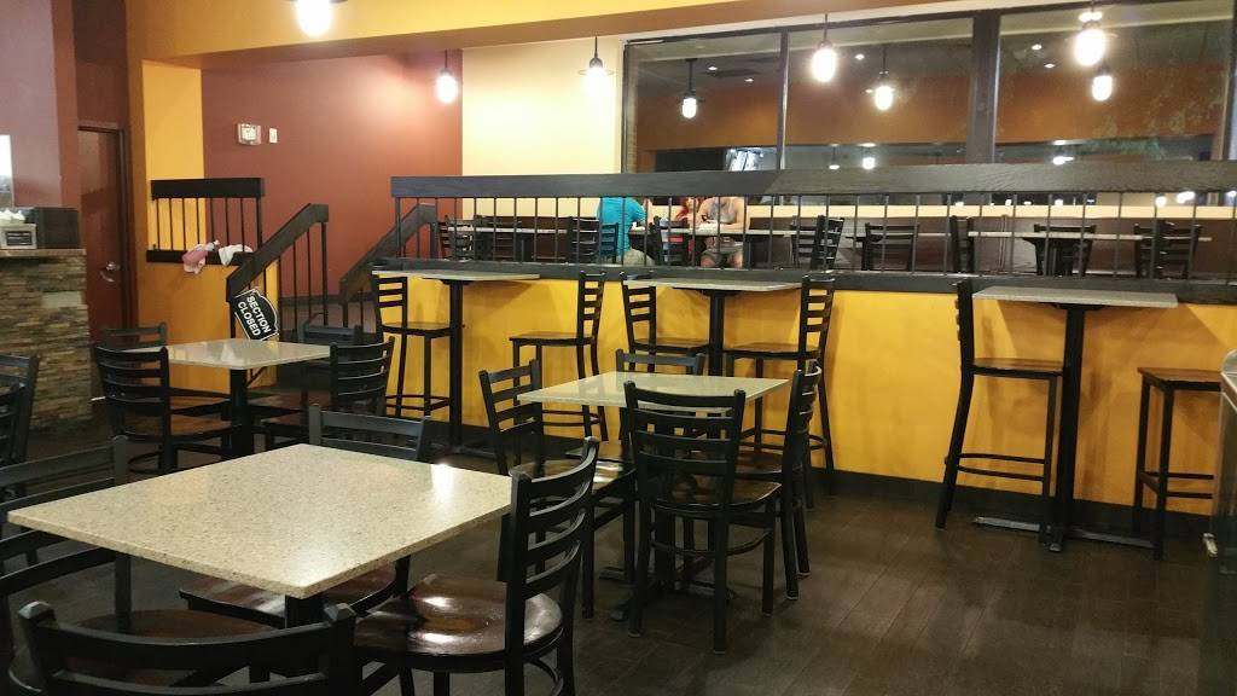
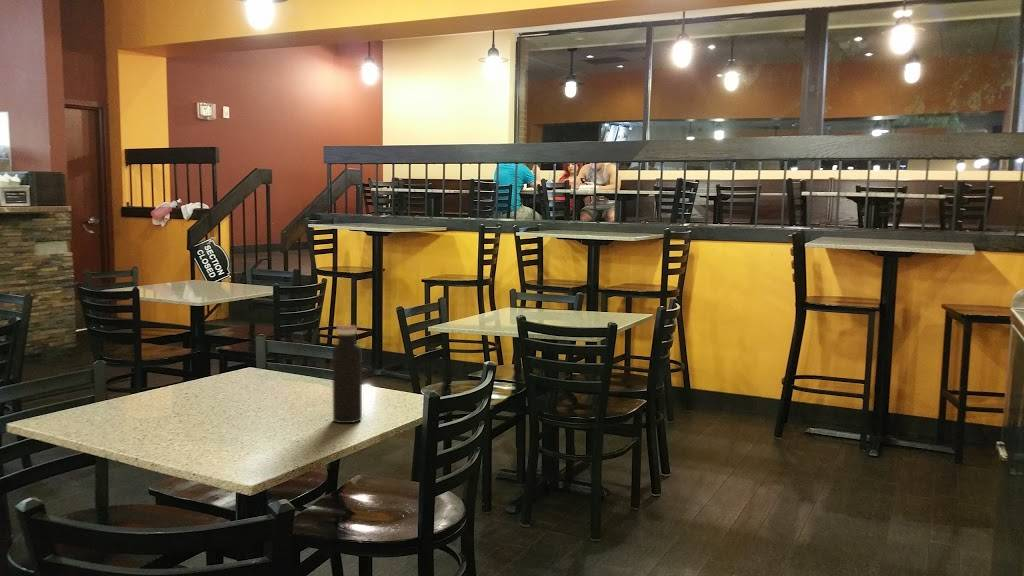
+ water bottle [331,324,363,424]
